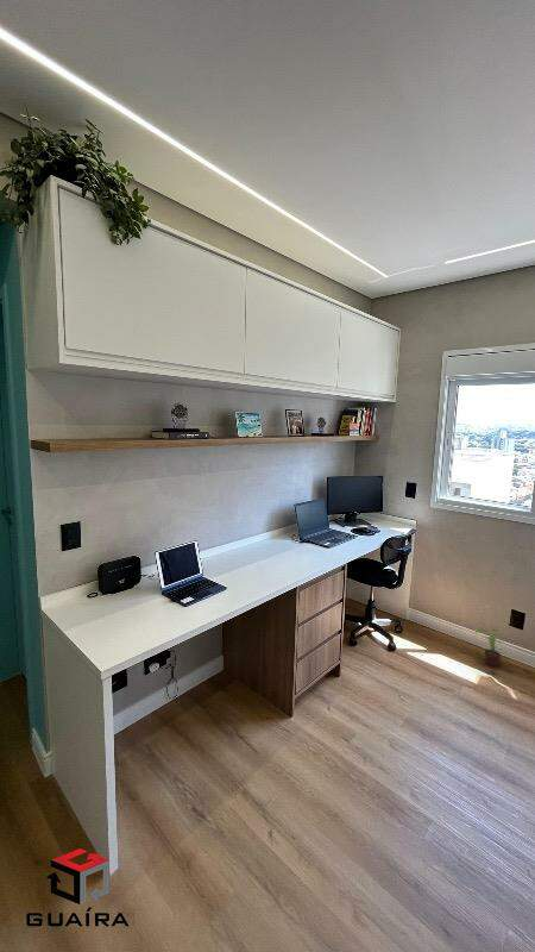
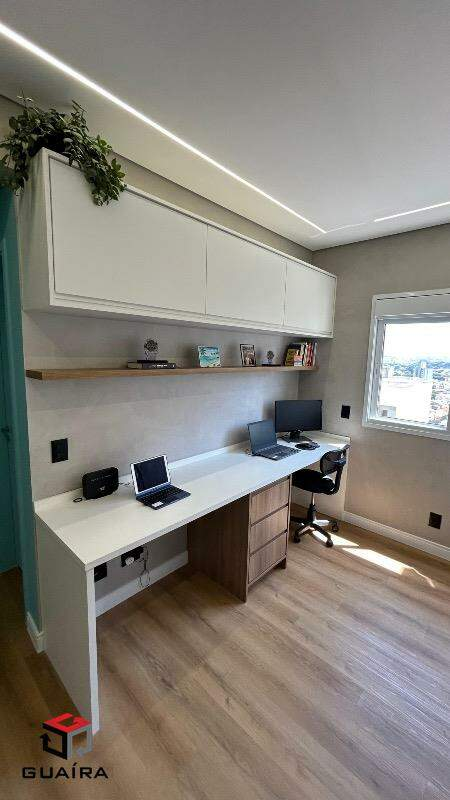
- potted plant [474,627,512,668]
